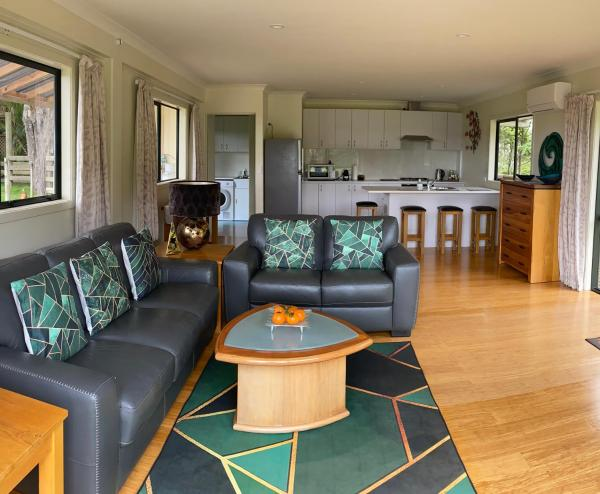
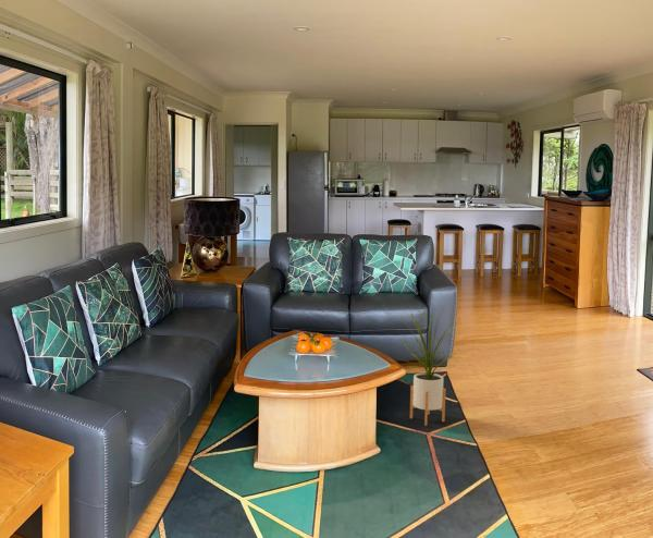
+ house plant [398,306,461,427]
